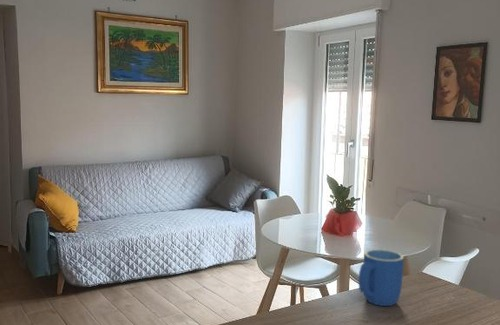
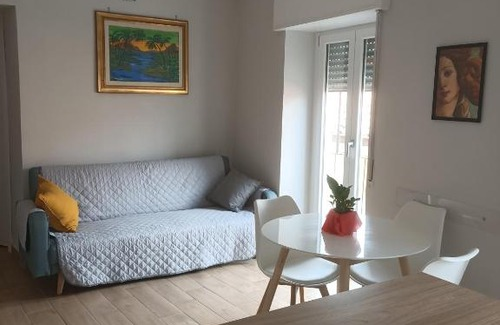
- mug [357,248,405,307]
